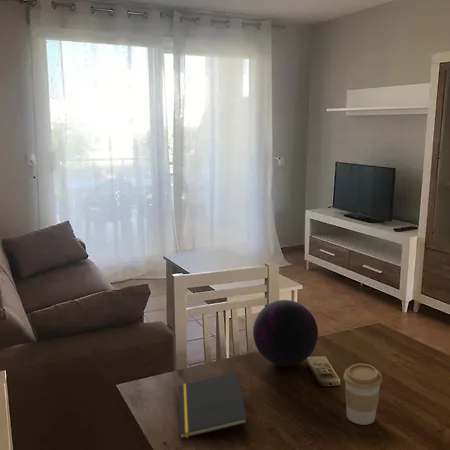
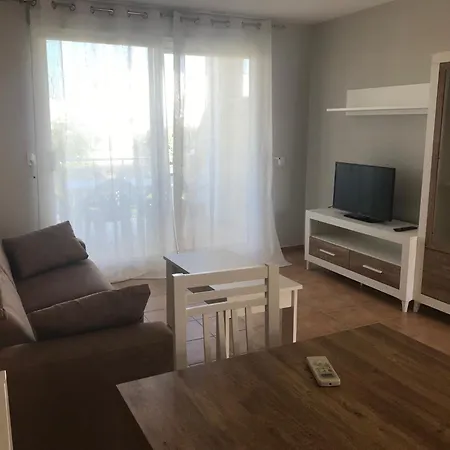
- decorative orb [252,299,319,367]
- coffee cup [343,363,383,426]
- notepad [177,371,249,440]
